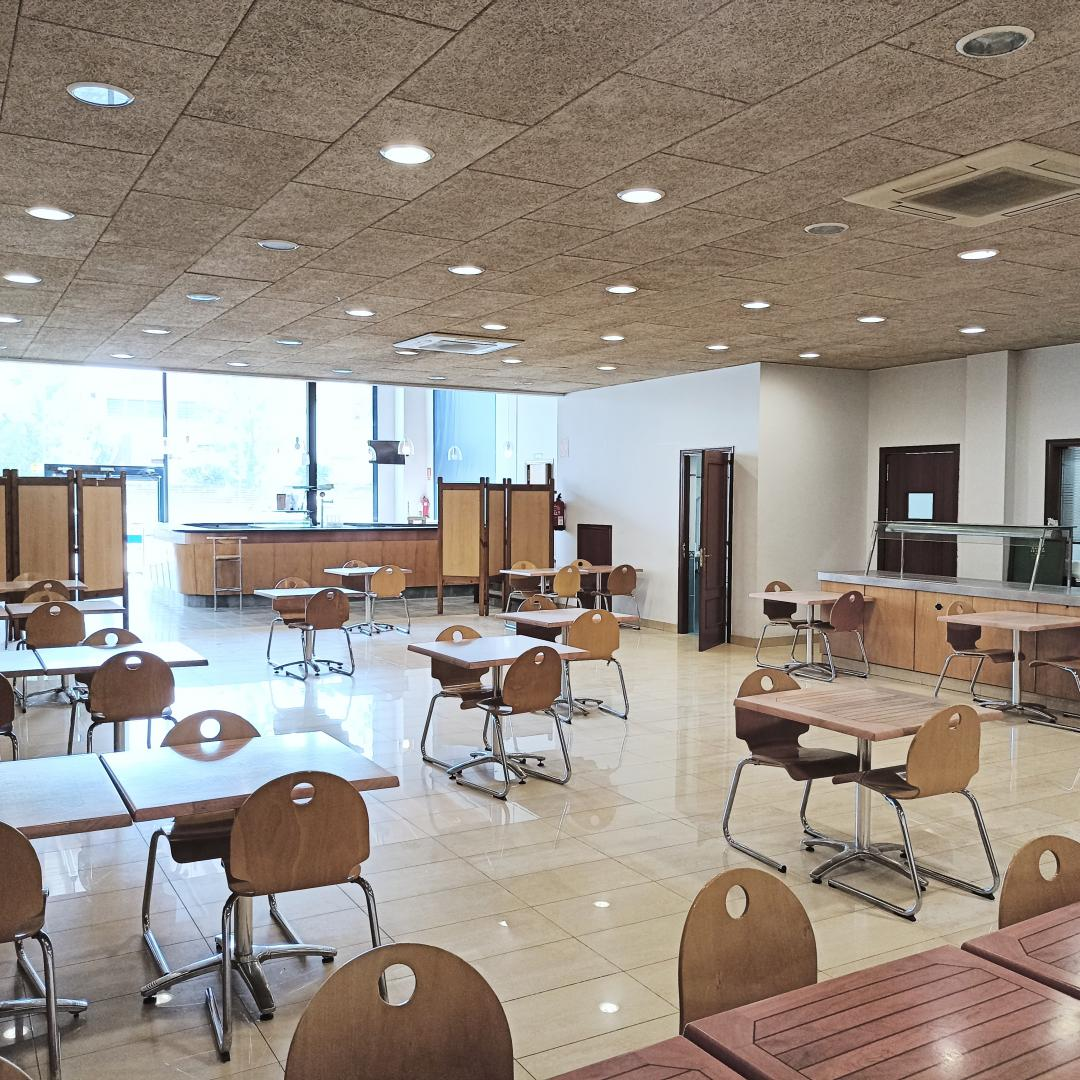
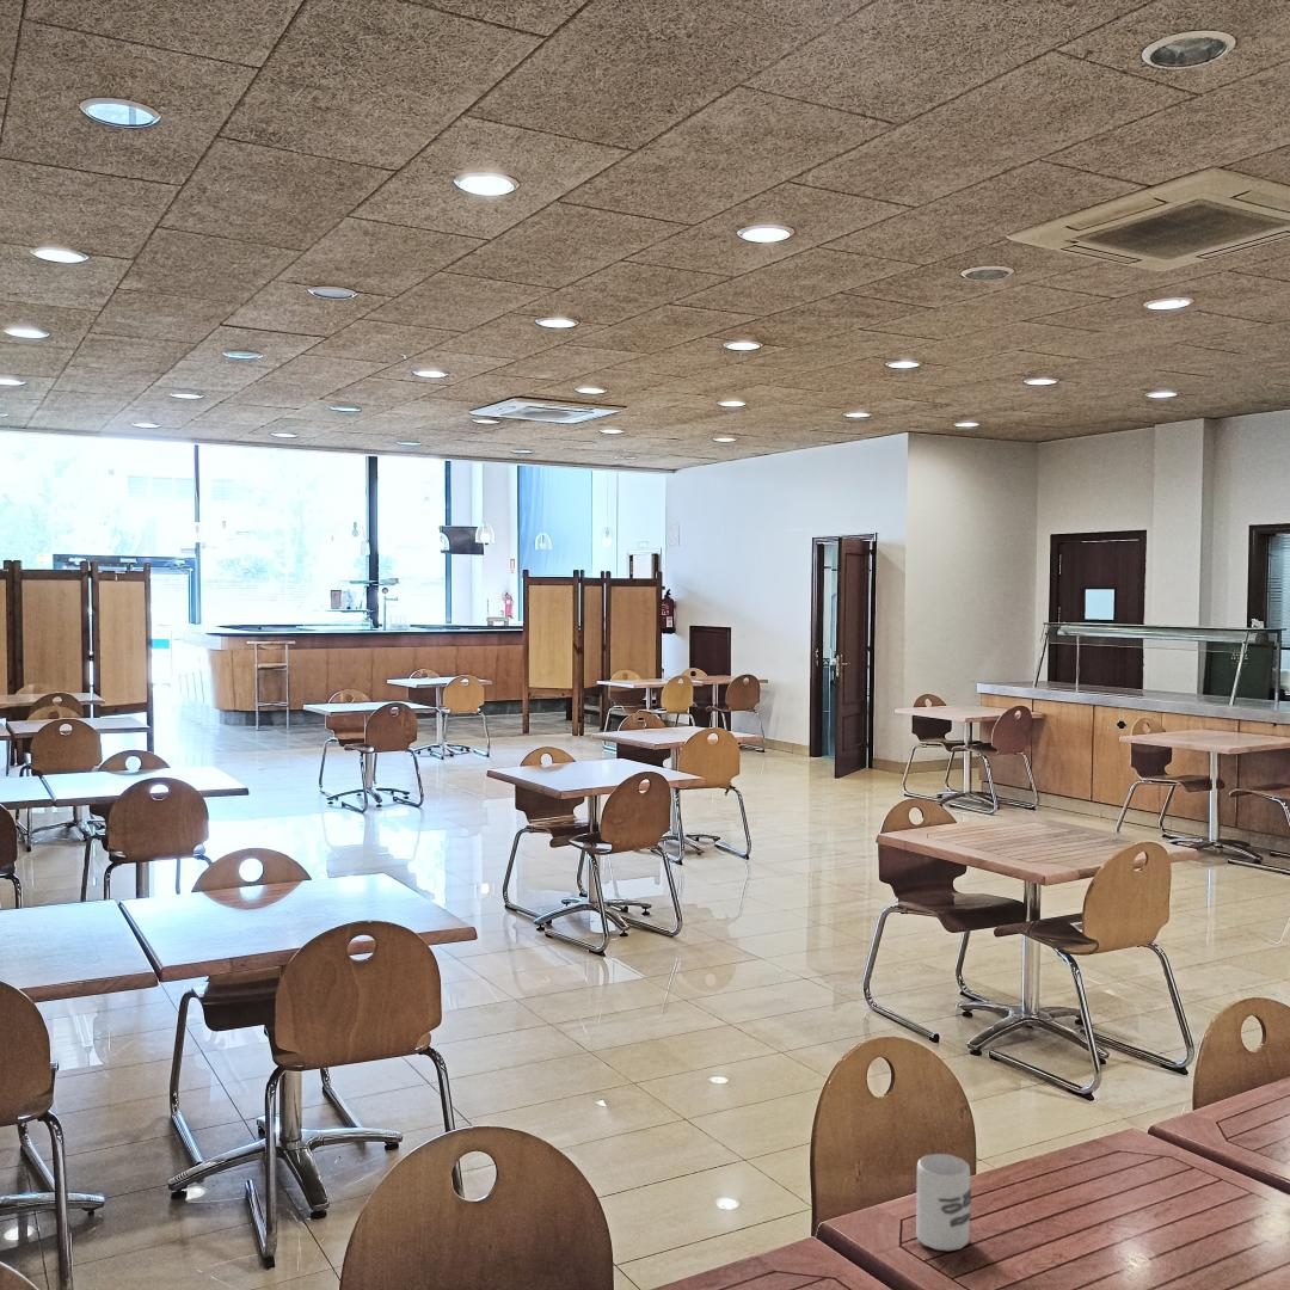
+ cup [915,1153,972,1252]
